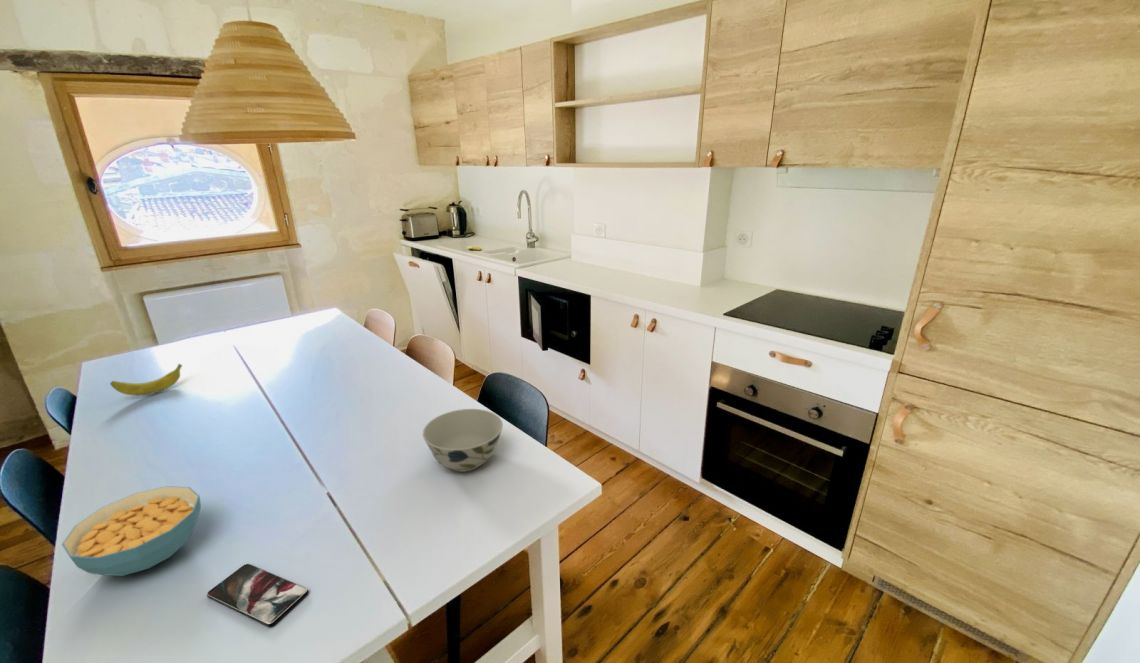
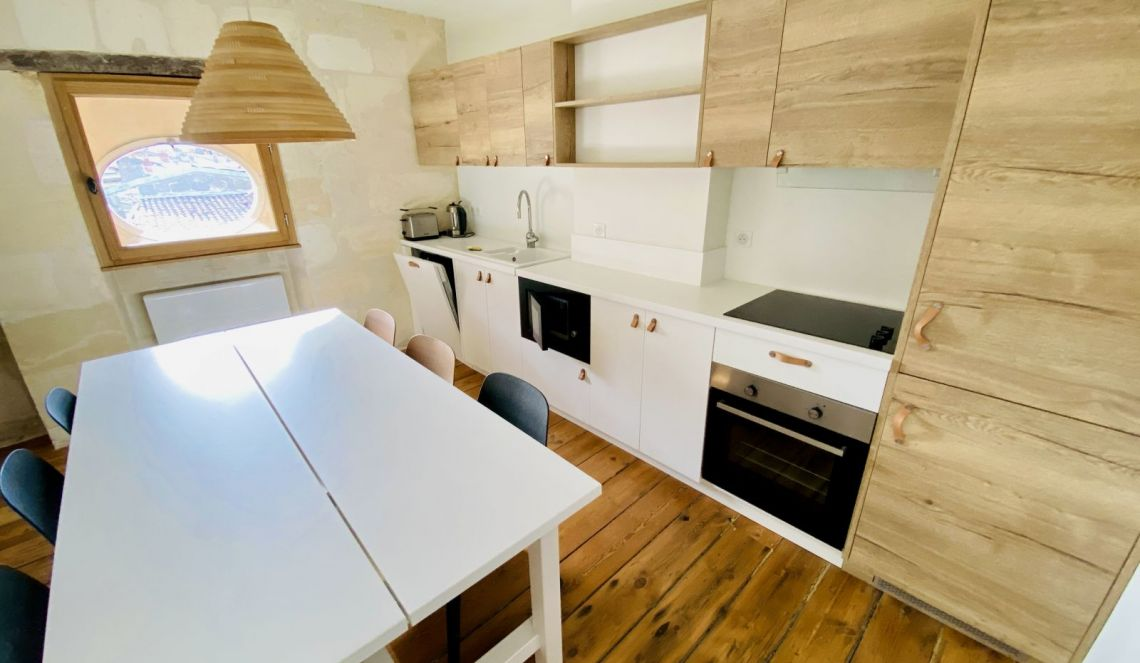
- bowl [422,408,504,473]
- cereal bowl [61,485,202,577]
- smartphone [206,563,310,628]
- banana [109,363,183,397]
